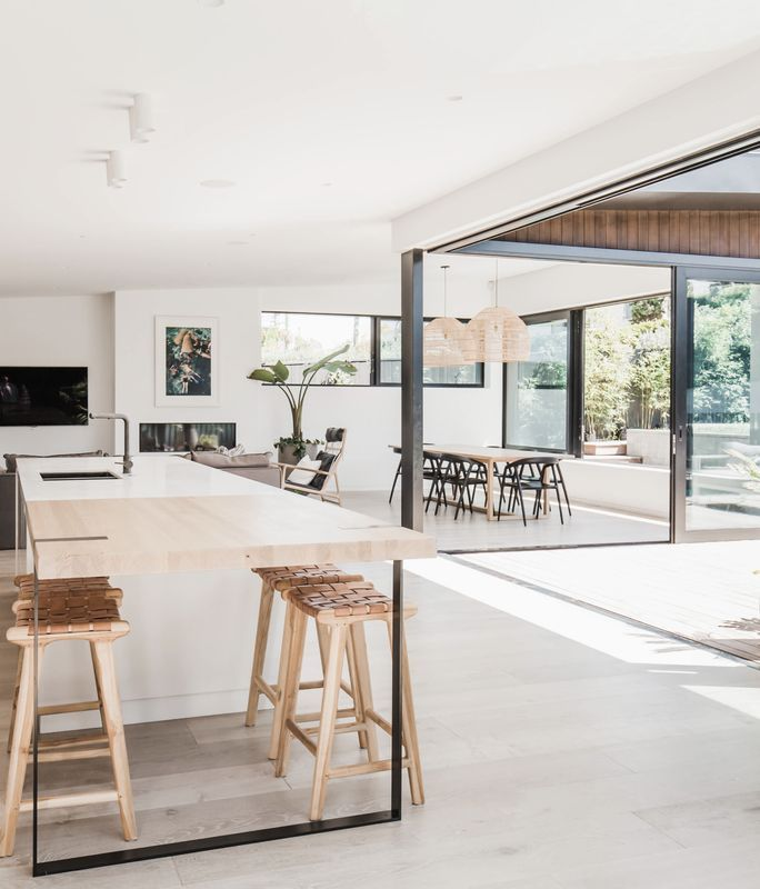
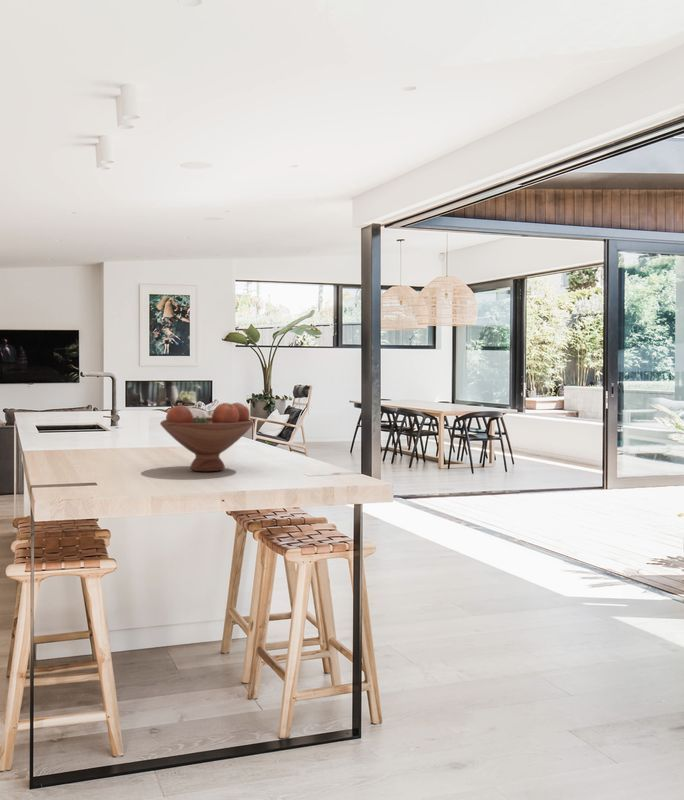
+ fruit bowl [159,402,255,472]
